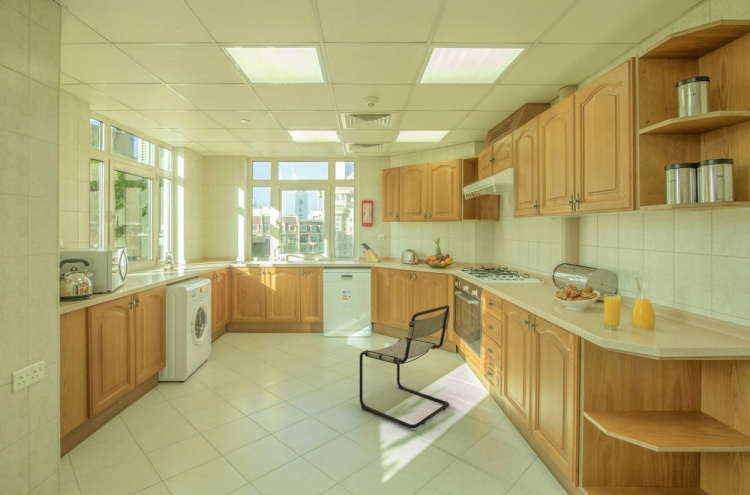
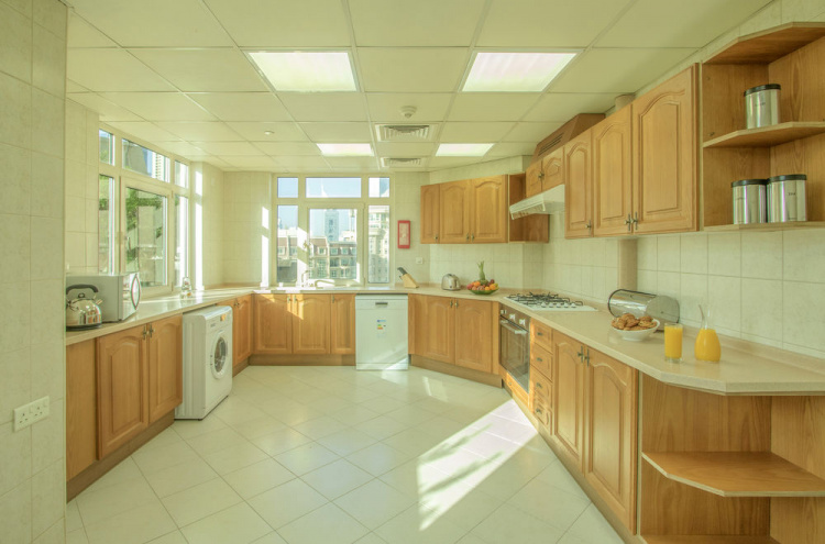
- chair [359,304,451,429]
